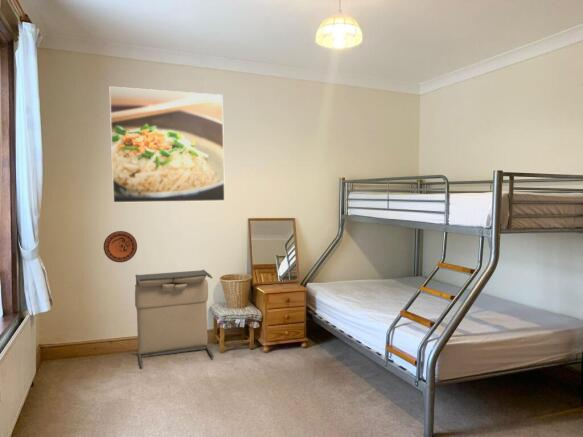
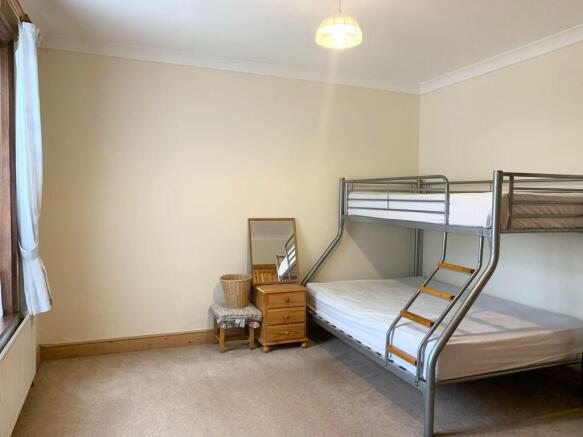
- decorative plate [102,230,138,263]
- laundry hamper [134,269,215,369]
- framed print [109,86,226,204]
